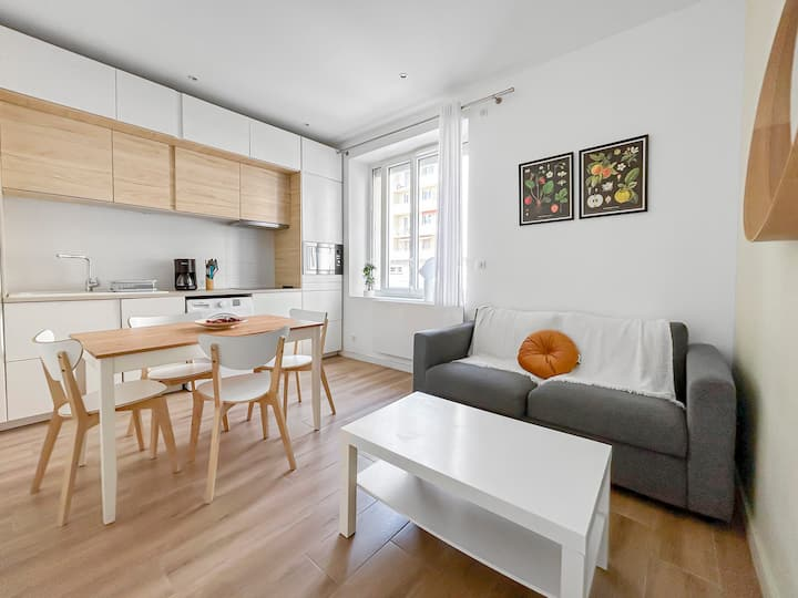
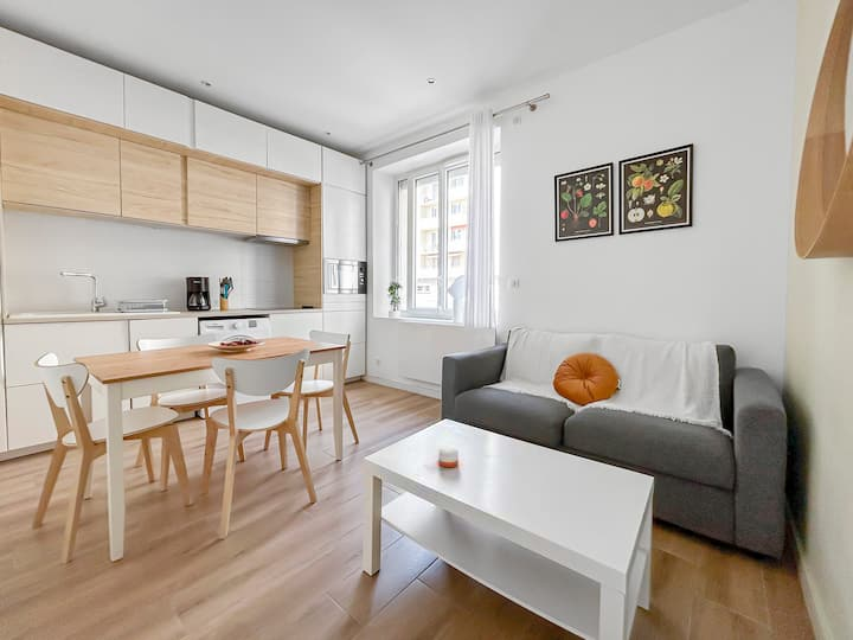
+ candle [437,446,460,468]
